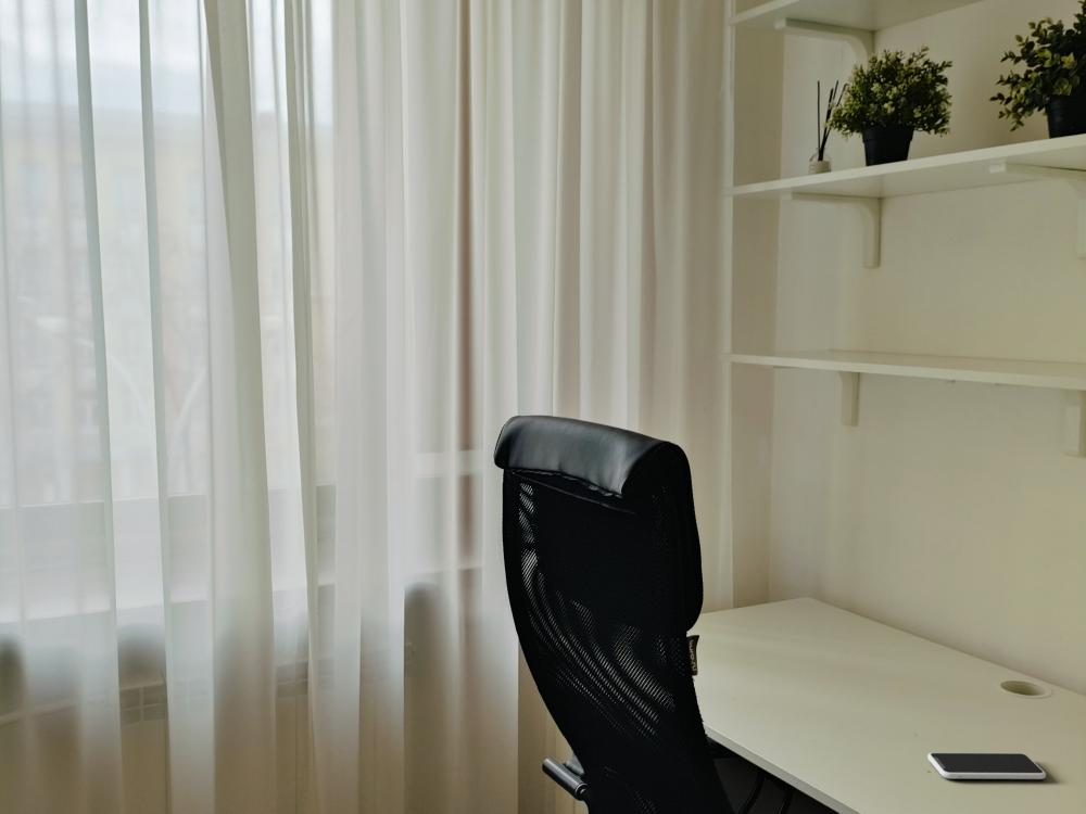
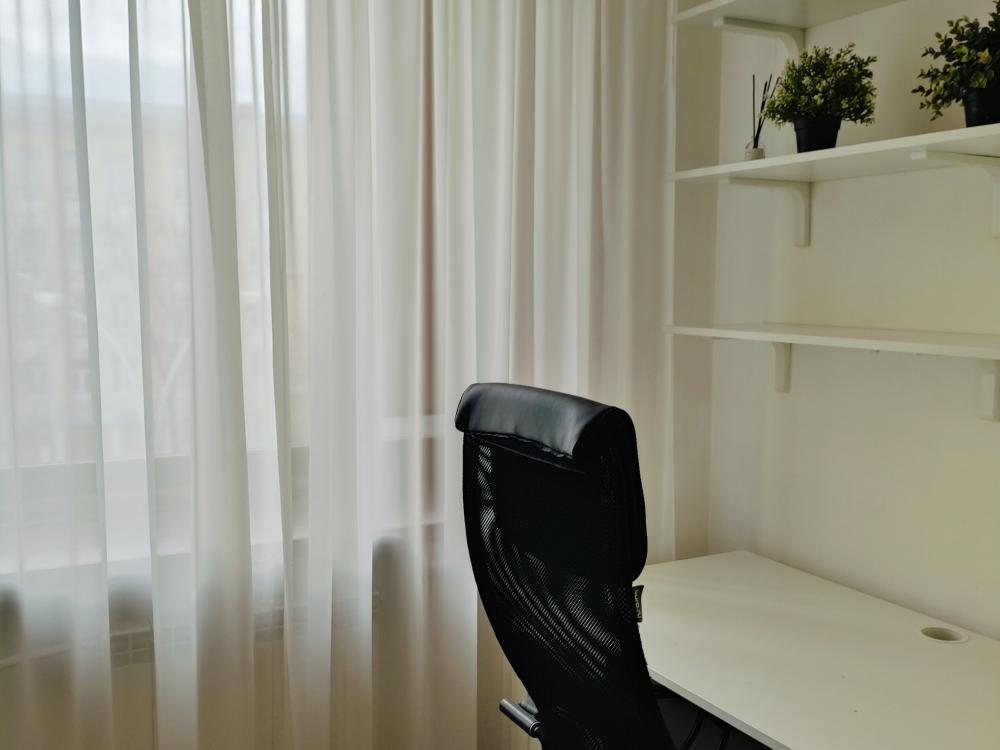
- smartphone [926,752,1047,780]
